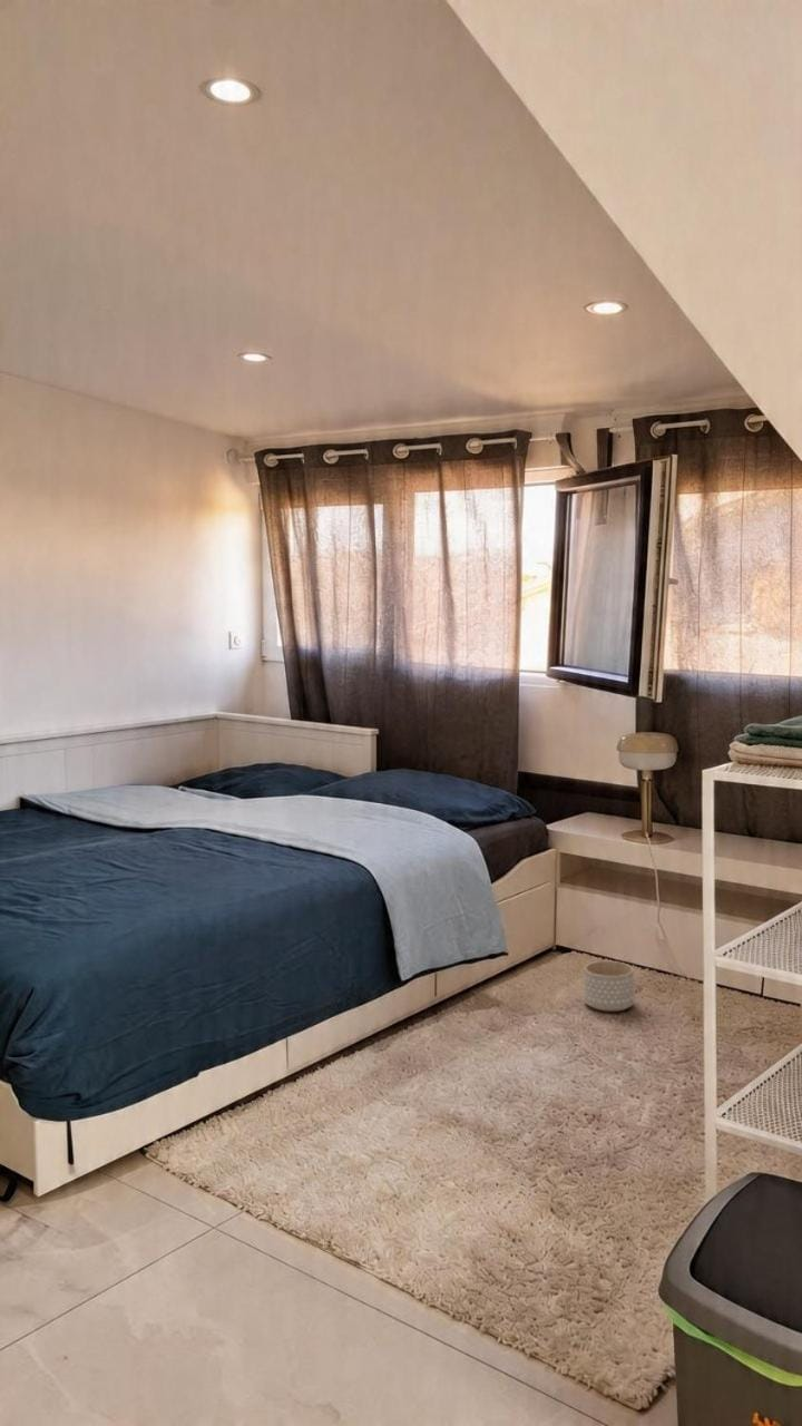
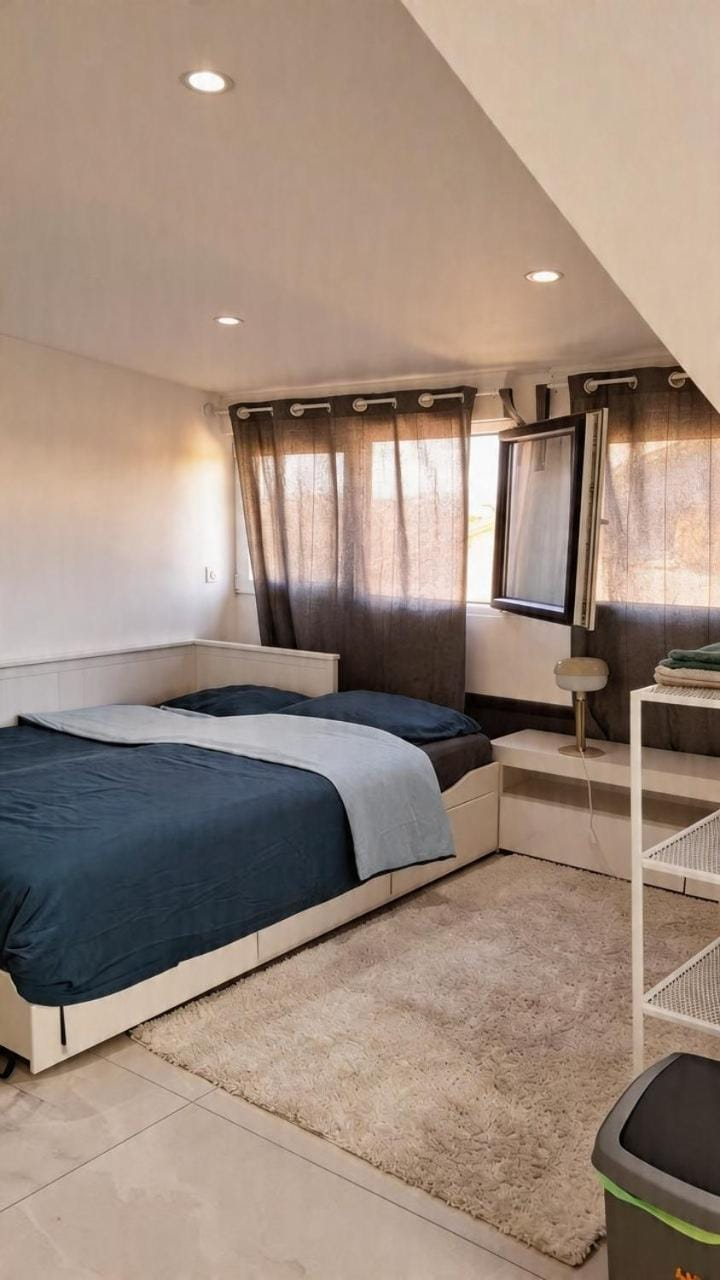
- planter [584,960,635,1013]
